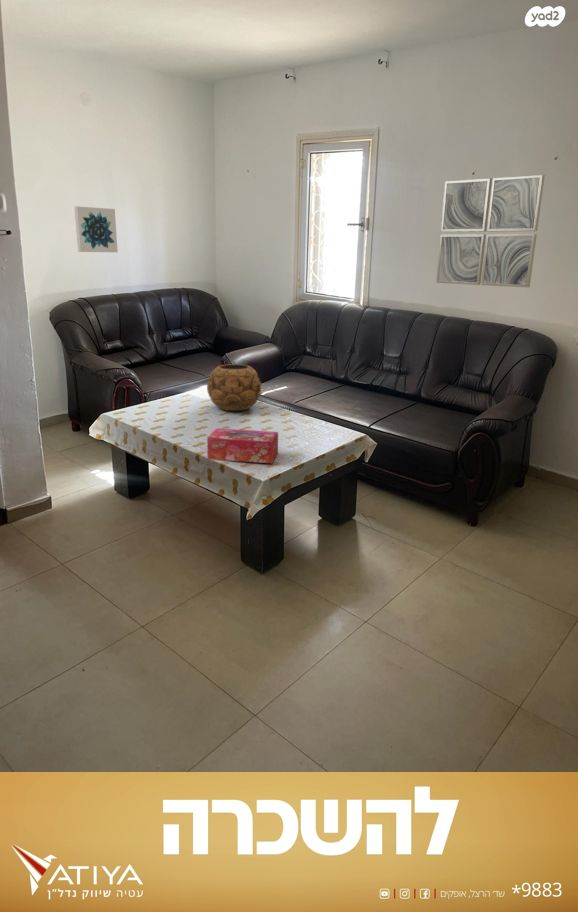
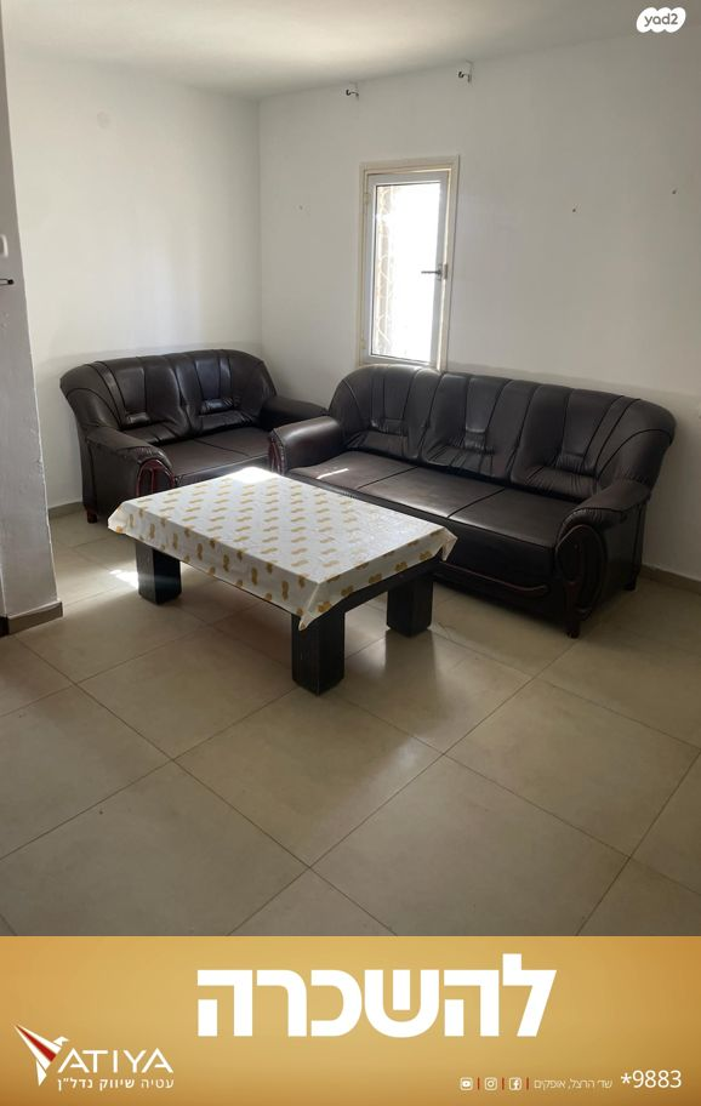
- wall art [73,205,119,253]
- wall art [435,174,546,288]
- tissue box [206,427,279,464]
- decorative bowl [206,363,262,412]
